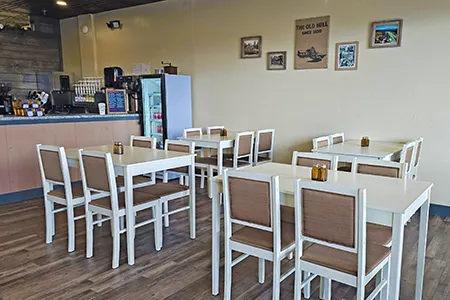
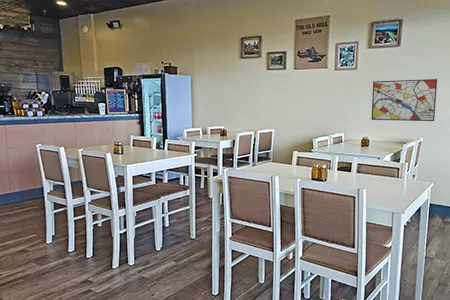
+ wall art [371,78,438,122]
